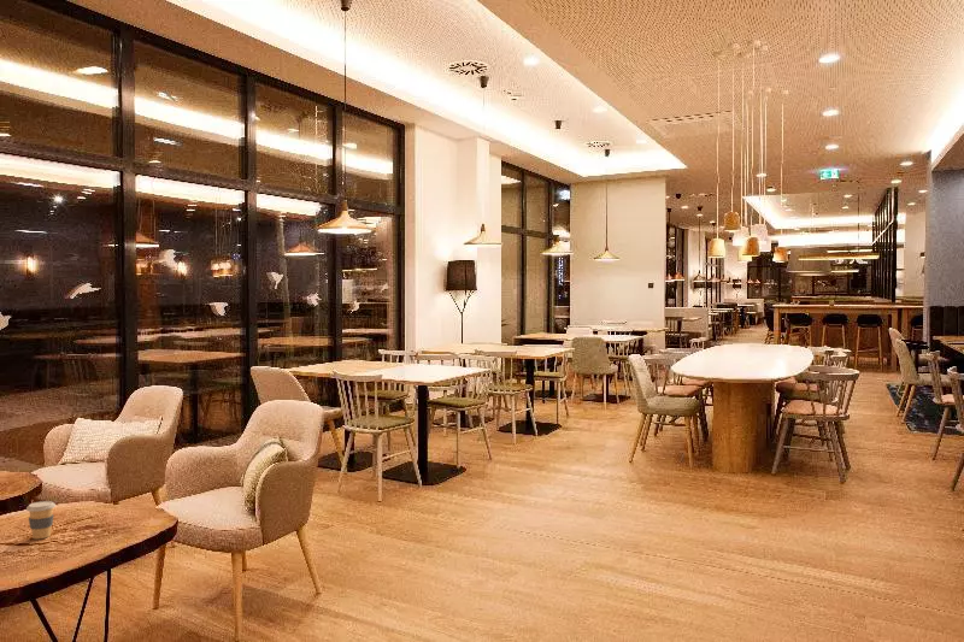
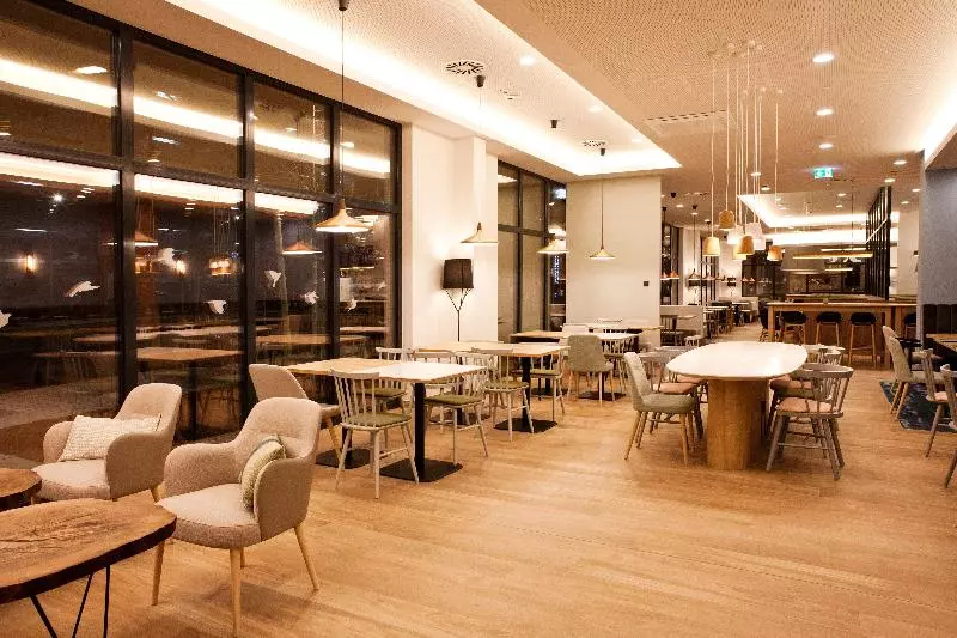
- coffee cup [25,500,57,540]
